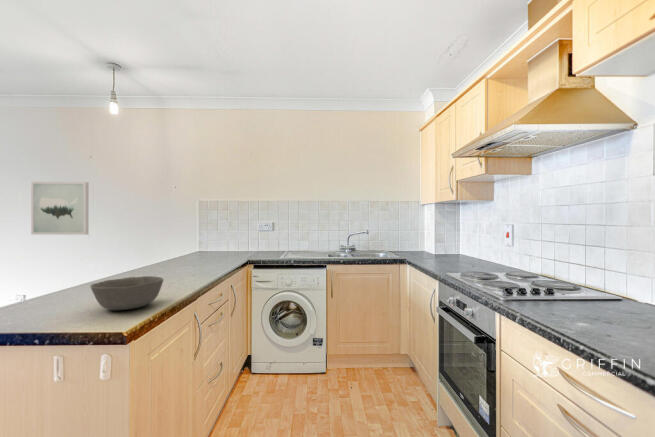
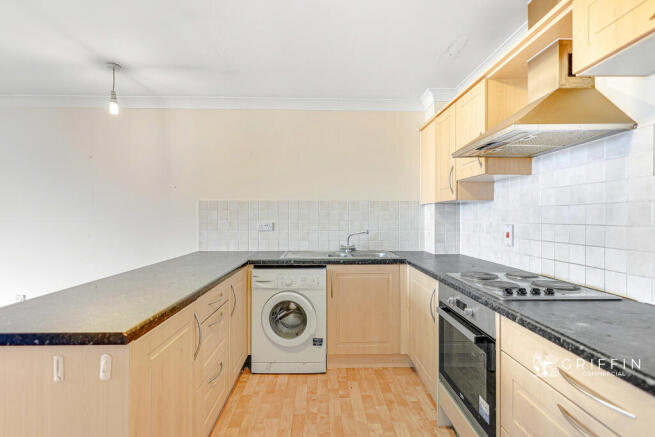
- wall art [30,180,90,236]
- bowl [89,275,165,311]
